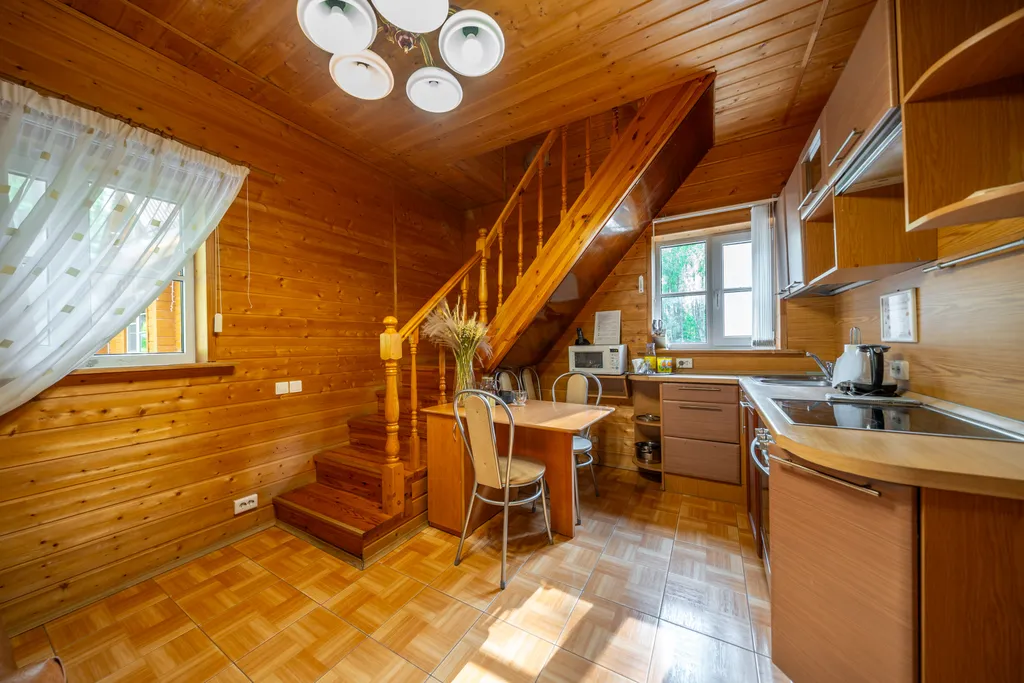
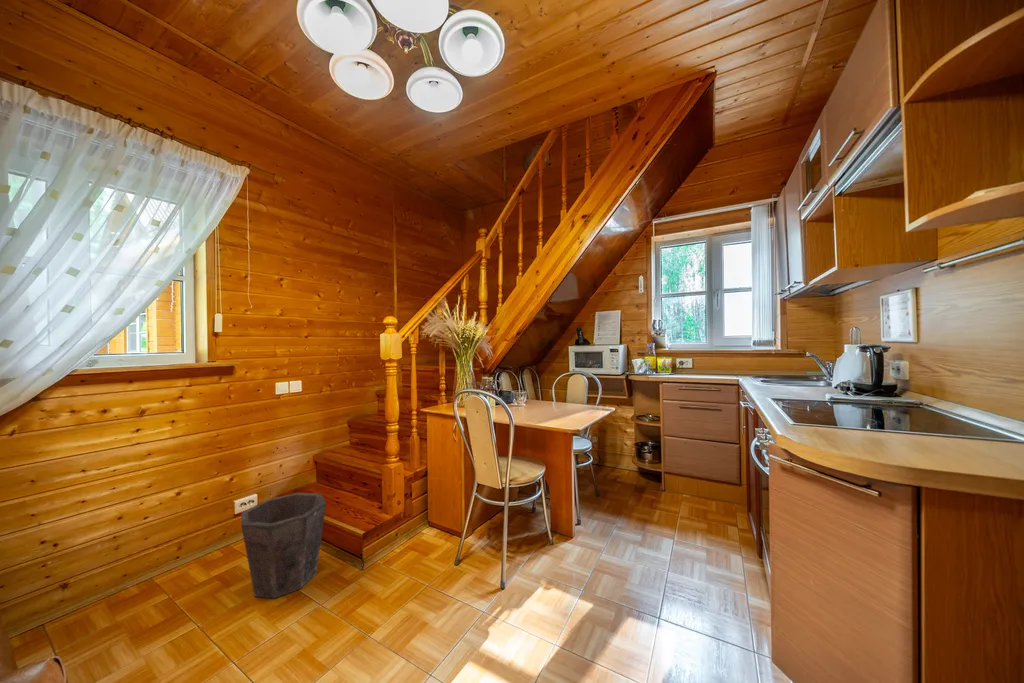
+ waste bin [240,492,327,599]
